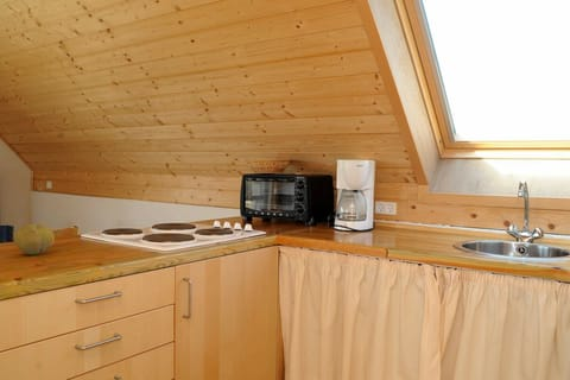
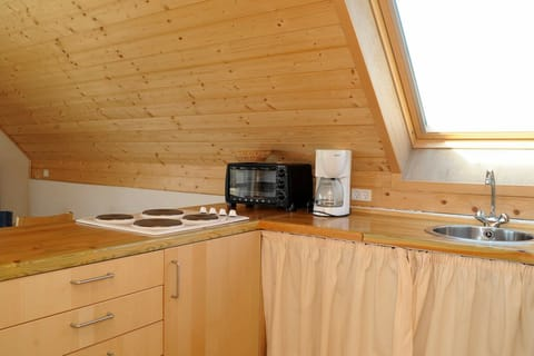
- fruit [13,223,56,255]
